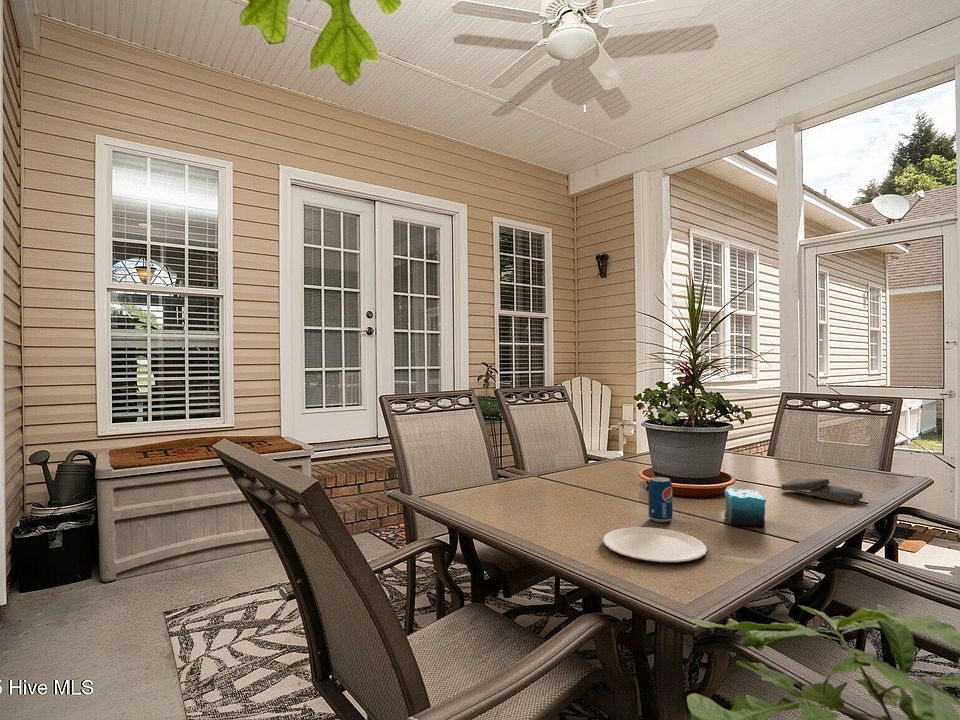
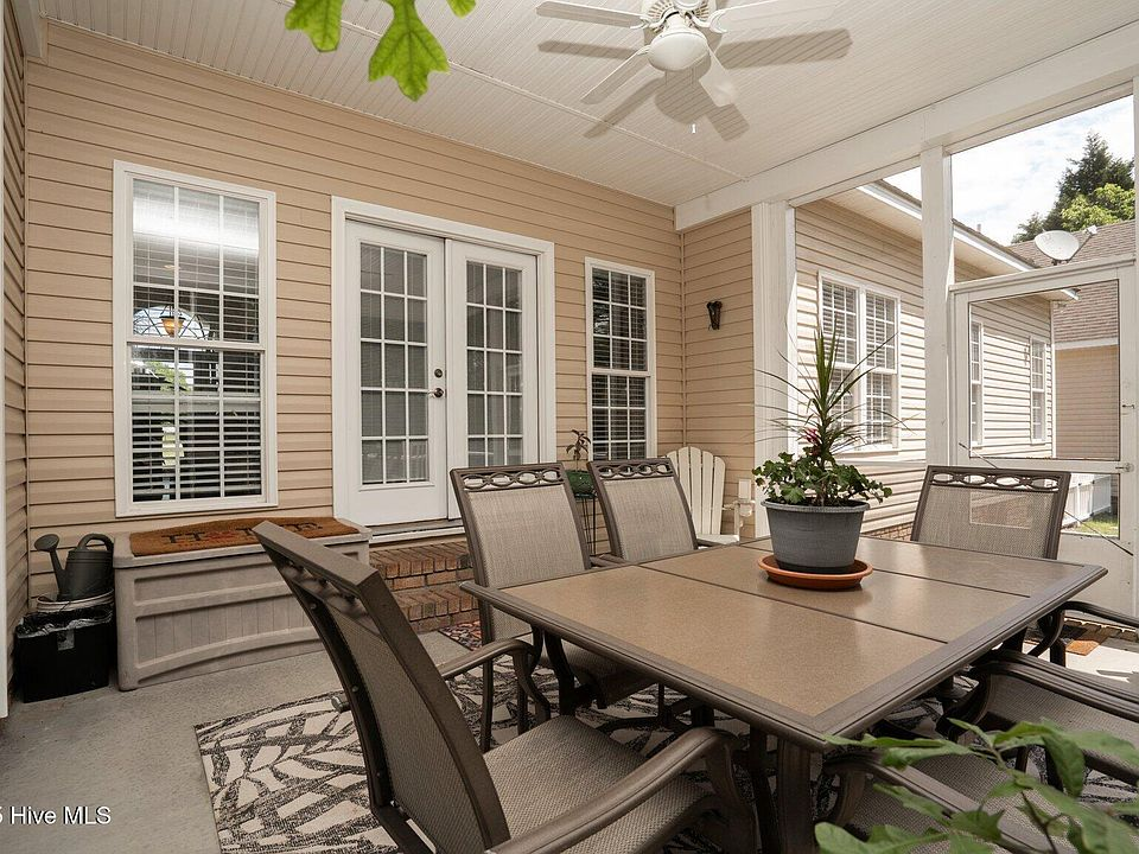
- beverage can [648,476,673,523]
- candle [724,488,767,529]
- plate [602,526,708,564]
- book [780,478,864,506]
